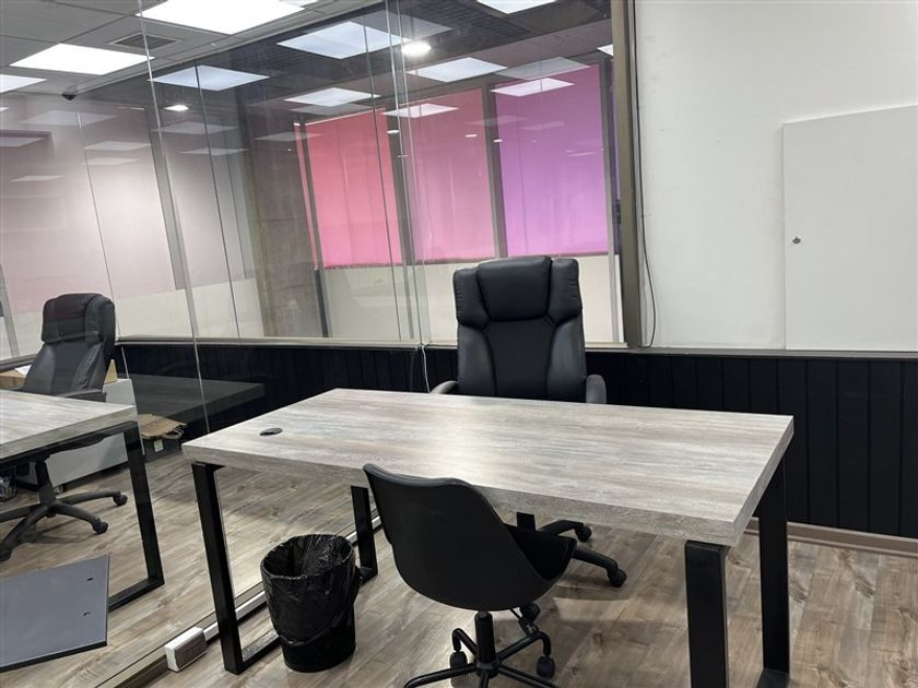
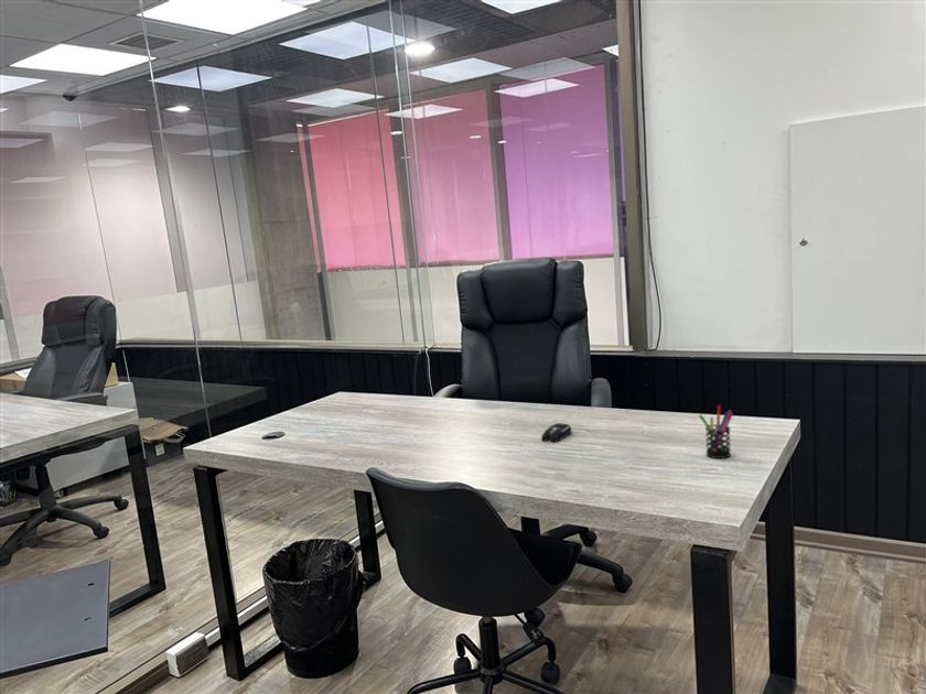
+ computer mouse [540,422,572,443]
+ pen holder [698,404,734,459]
